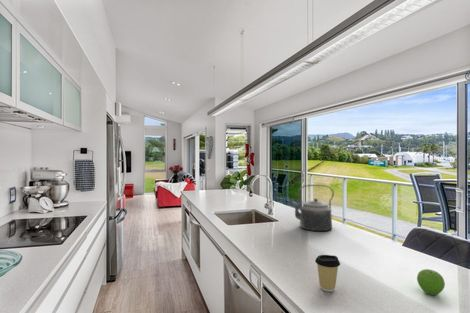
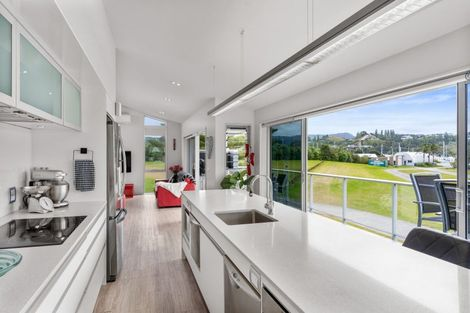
- coffee cup [314,254,341,293]
- fruit [416,268,446,296]
- kettle [291,184,335,232]
